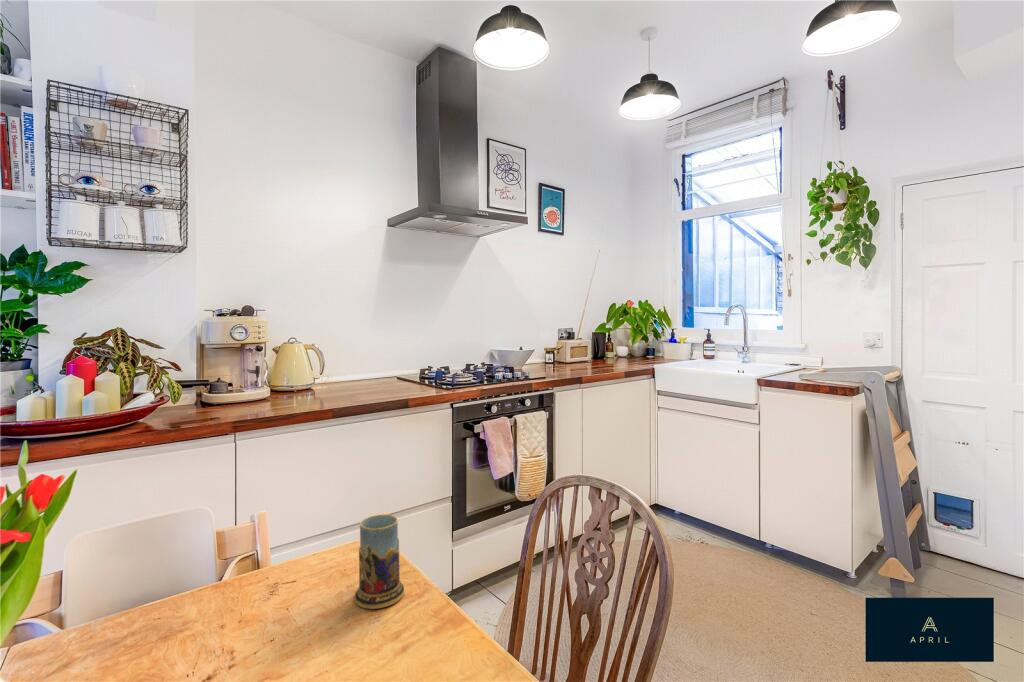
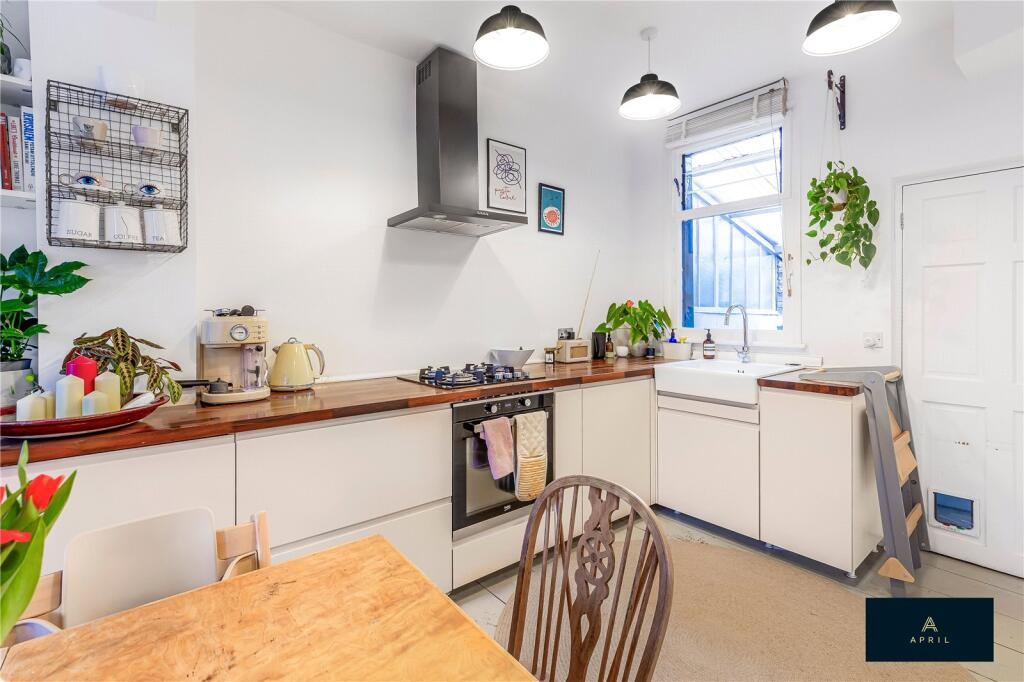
- mug [354,514,405,610]
